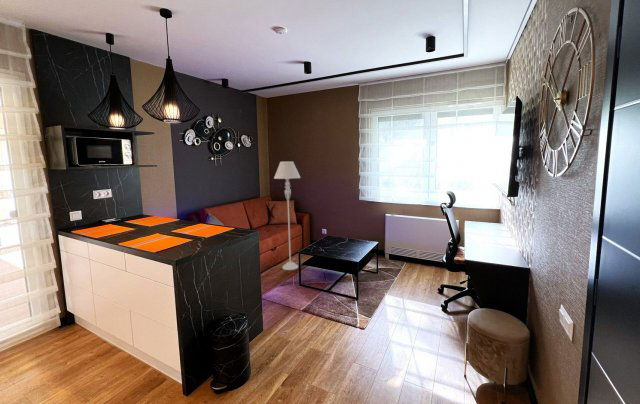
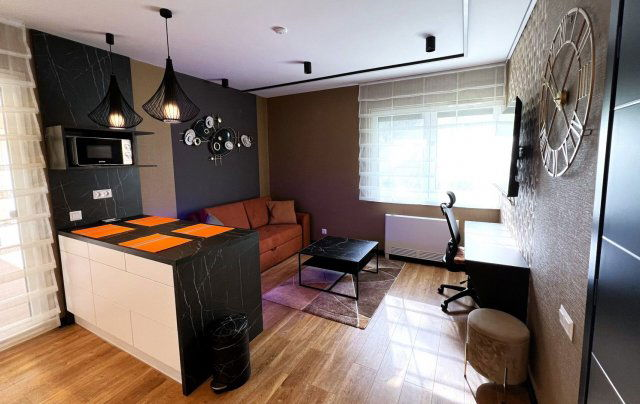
- floor lamp [273,160,301,271]
